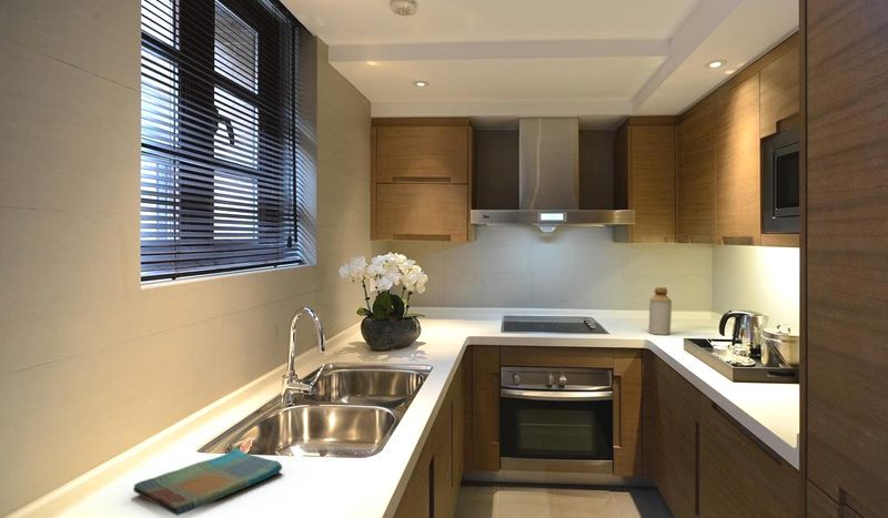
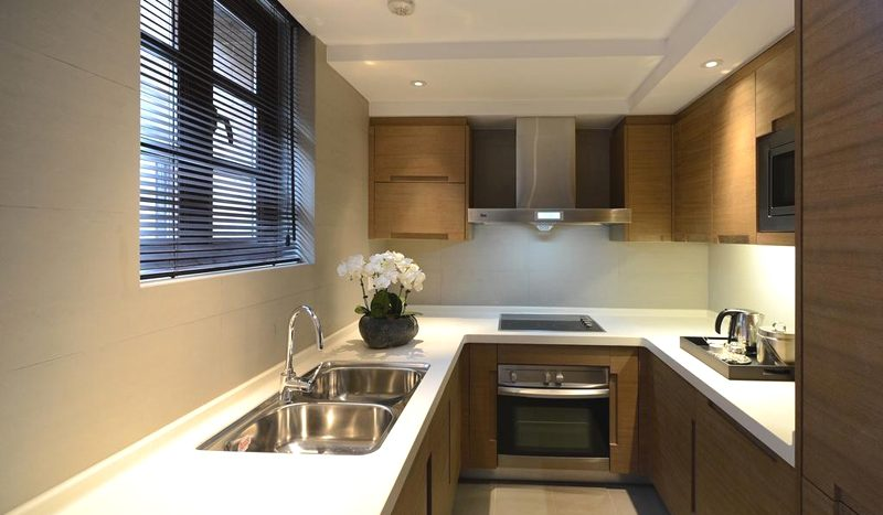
- dish towel [132,447,283,517]
- bottle [647,286,673,336]
